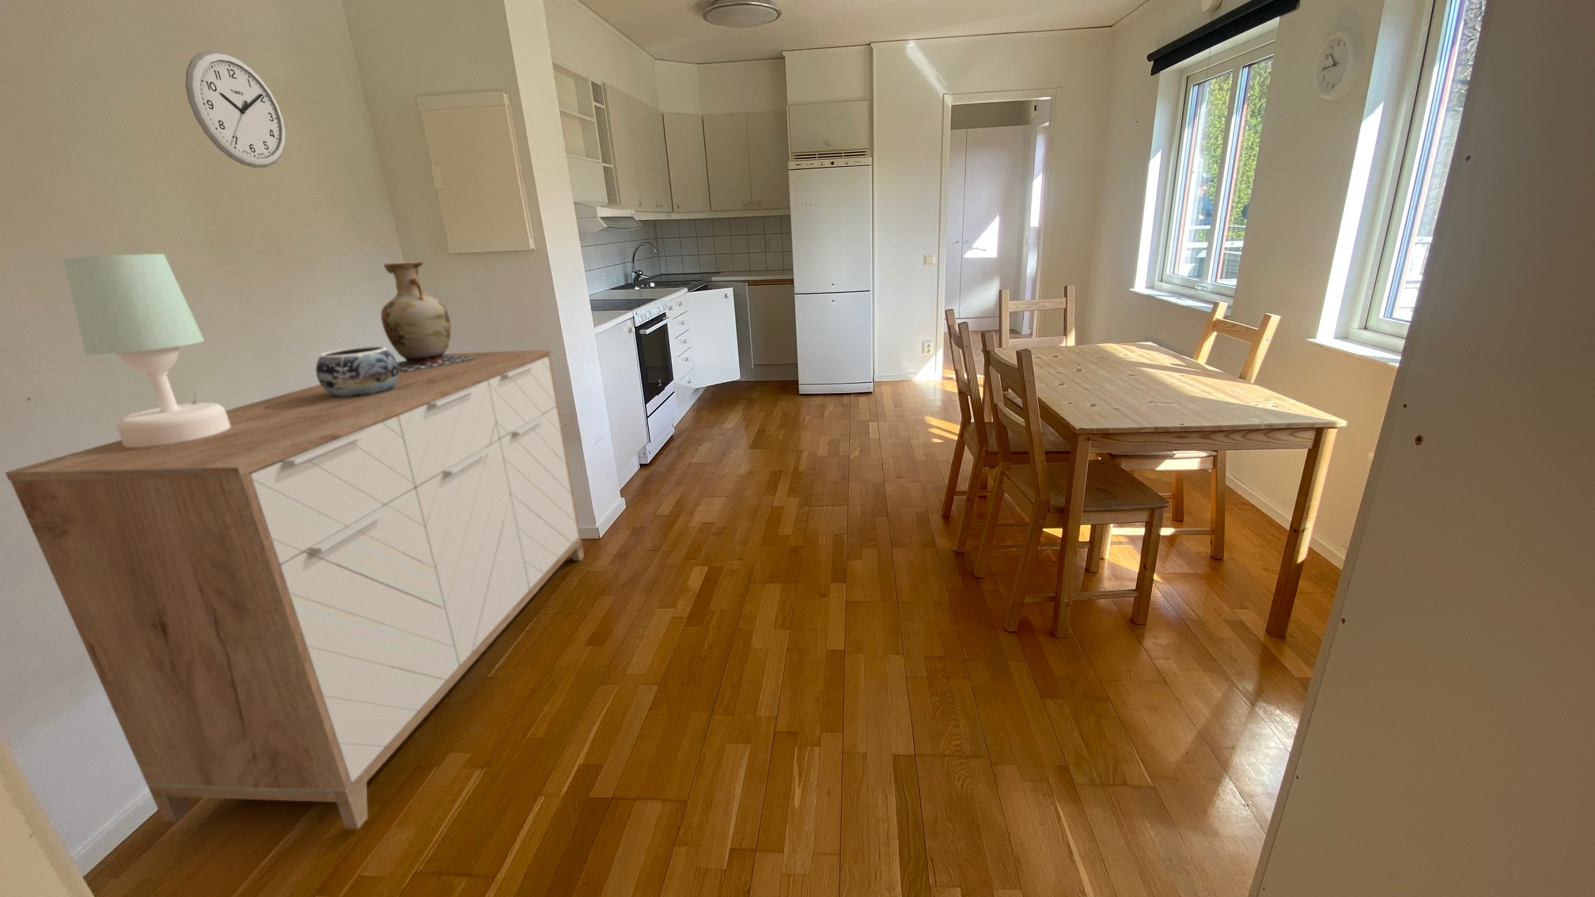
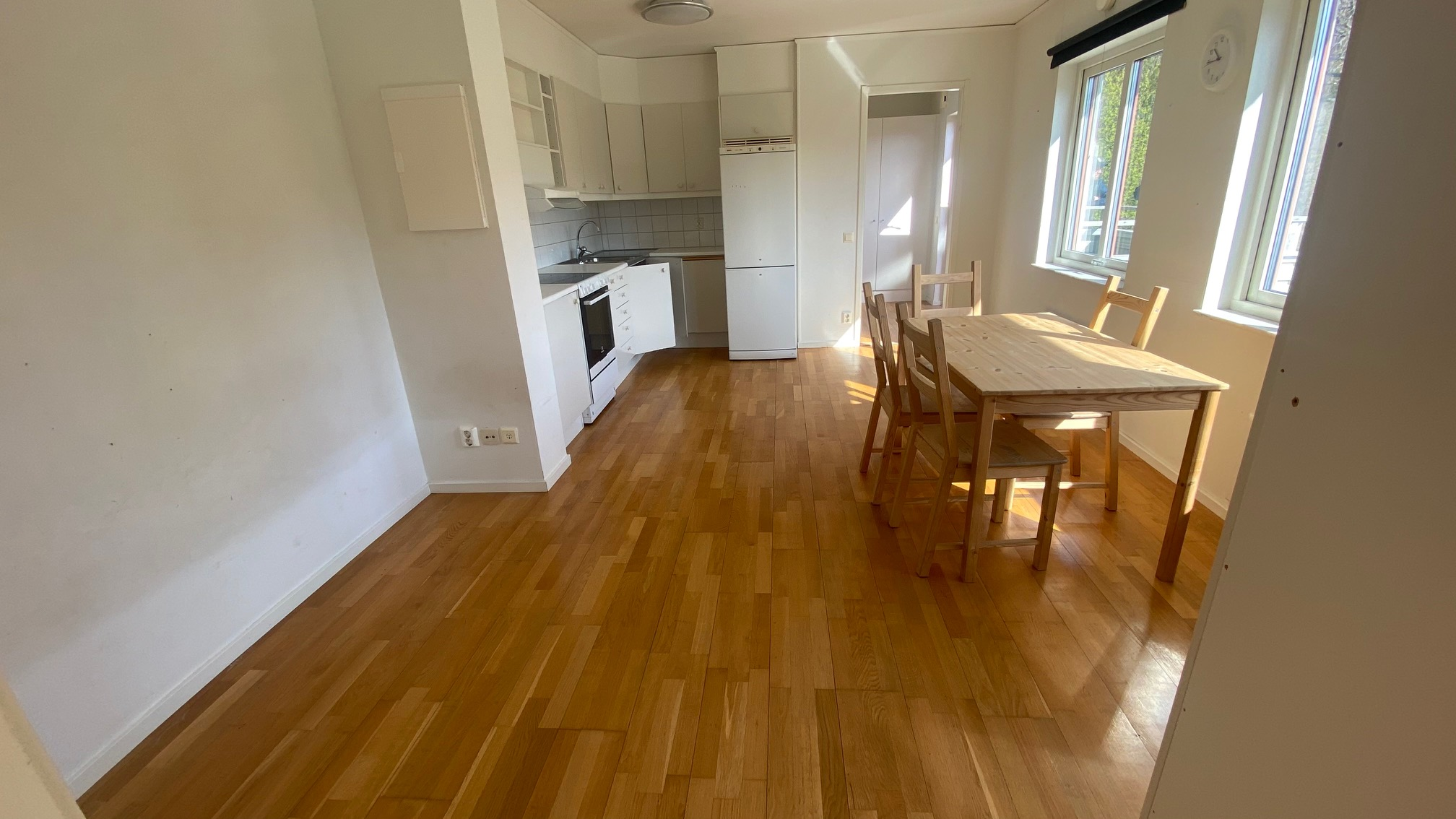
- wall clock [184,49,286,169]
- decorative bowl [314,346,399,398]
- vase [380,261,475,371]
- table lamp [61,253,230,448]
- sideboard [4,349,585,830]
